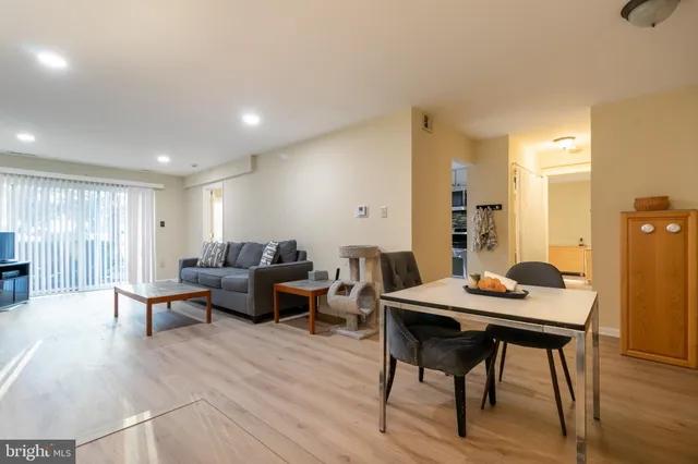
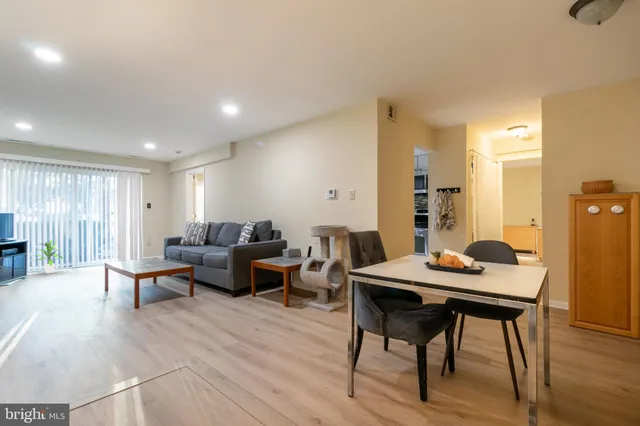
+ indoor plant [34,238,65,274]
